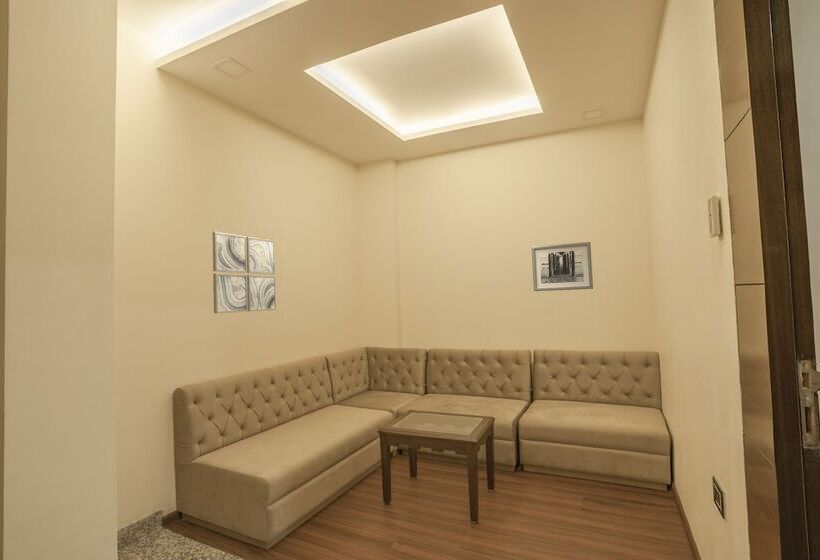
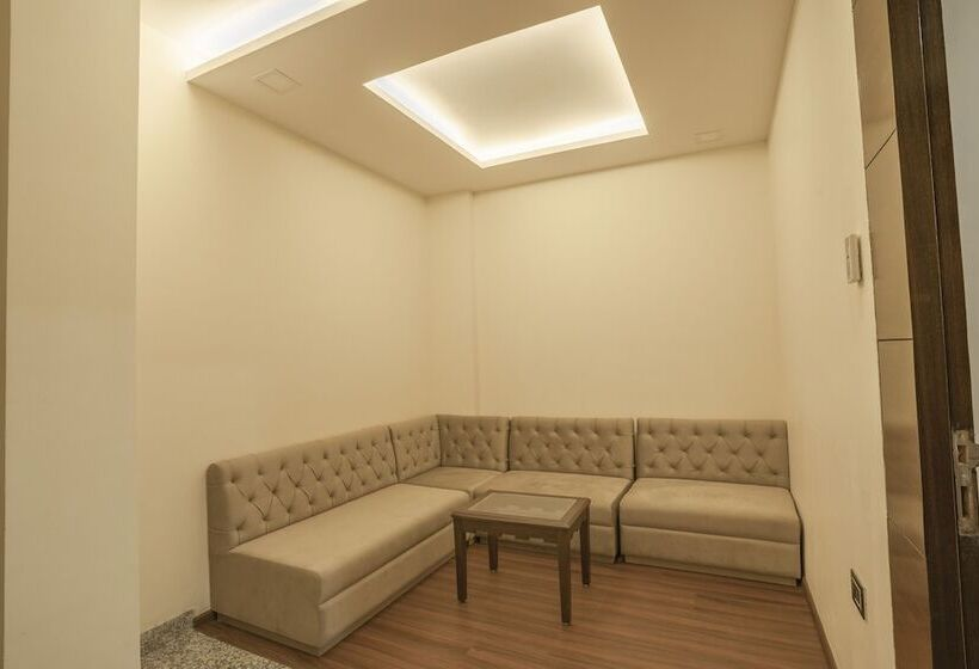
- wall art [212,231,277,314]
- wall art [530,241,594,292]
